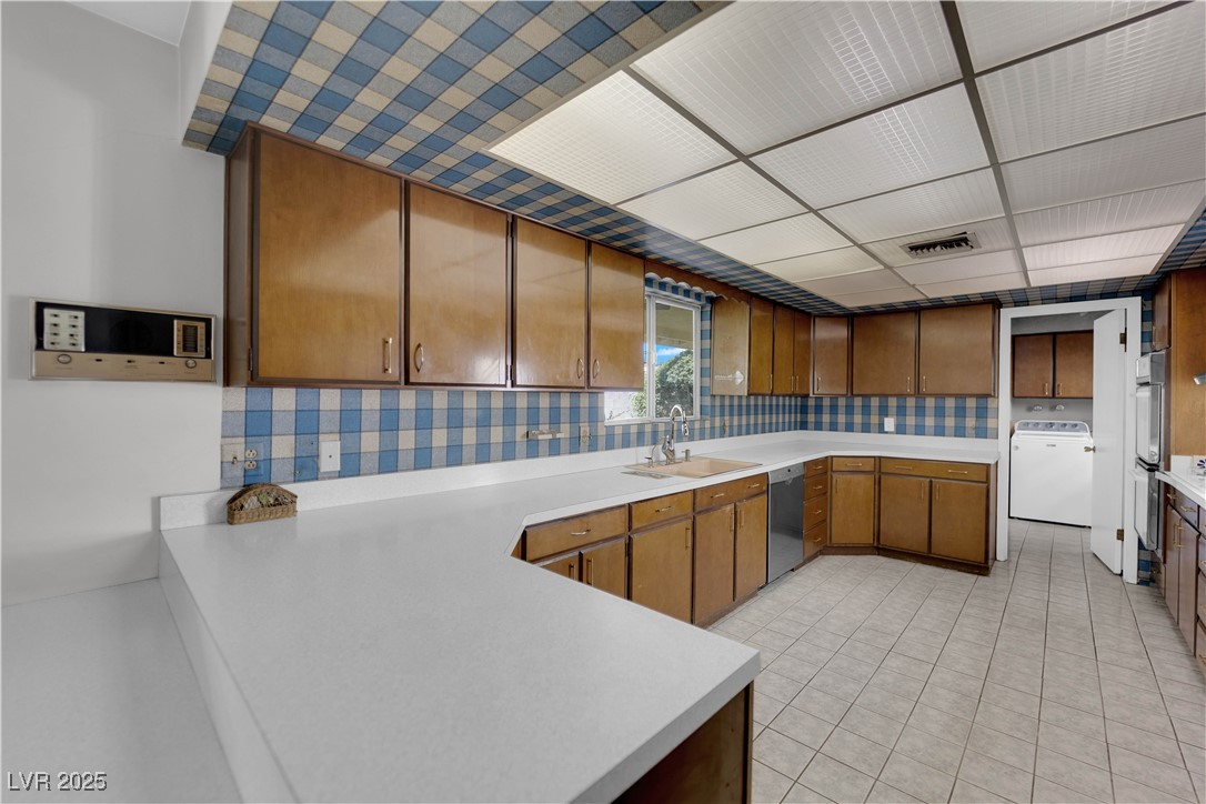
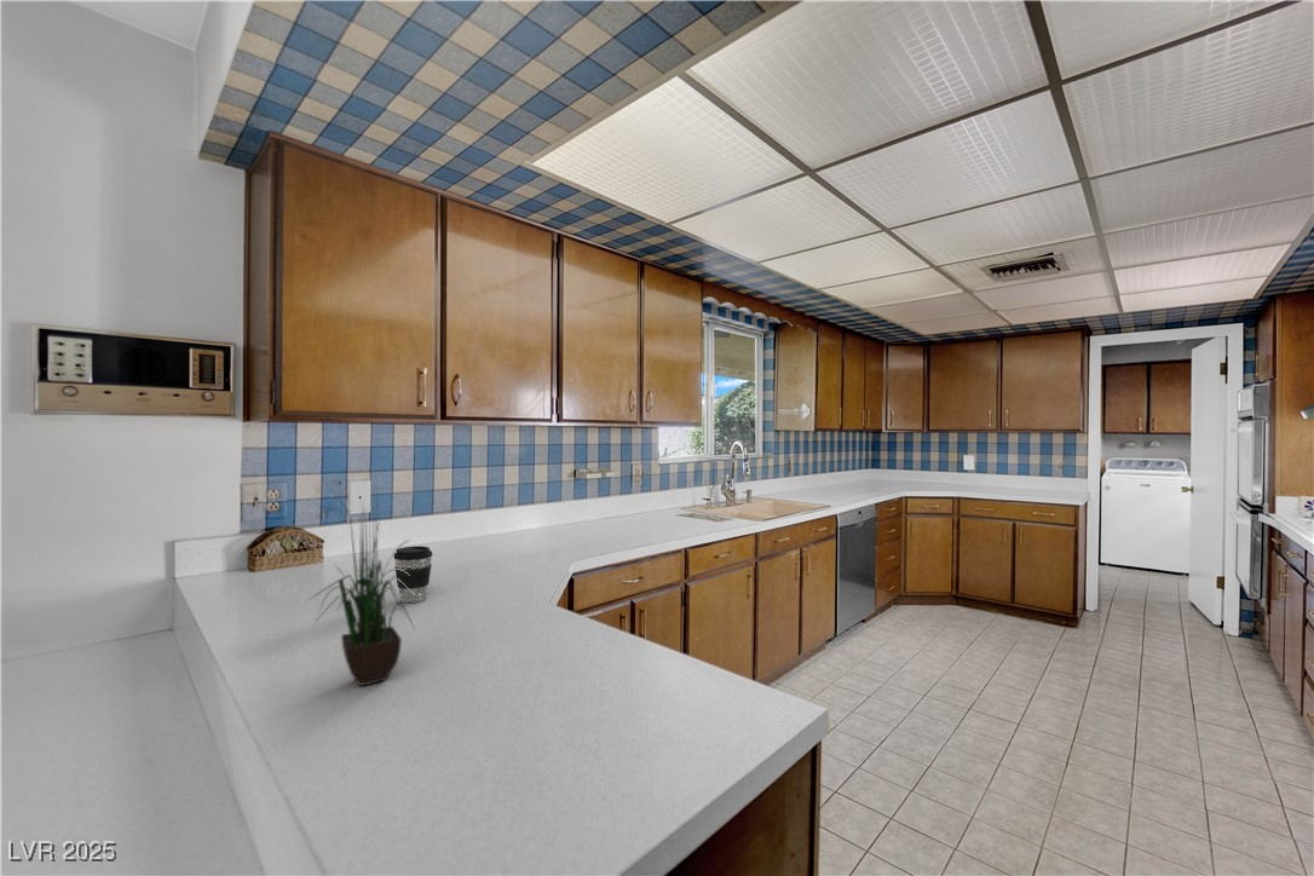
+ coffee cup [392,546,433,604]
+ potted plant [306,479,416,687]
